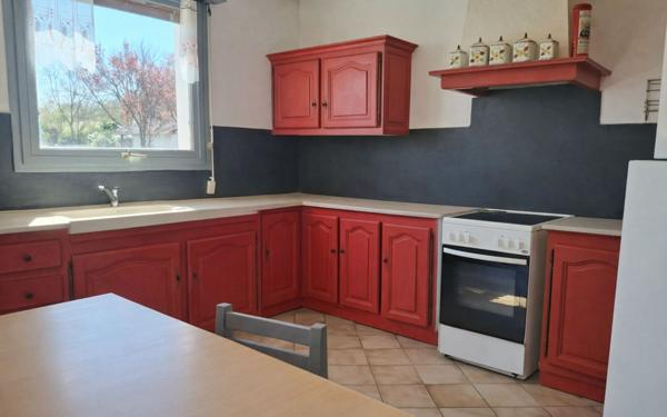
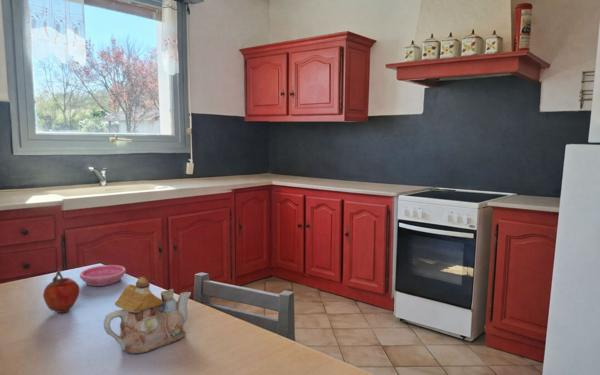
+ saucer [79,264,127,287]
+ teapot [102,276,192,355]
+ fruit [42,268,81,314]
